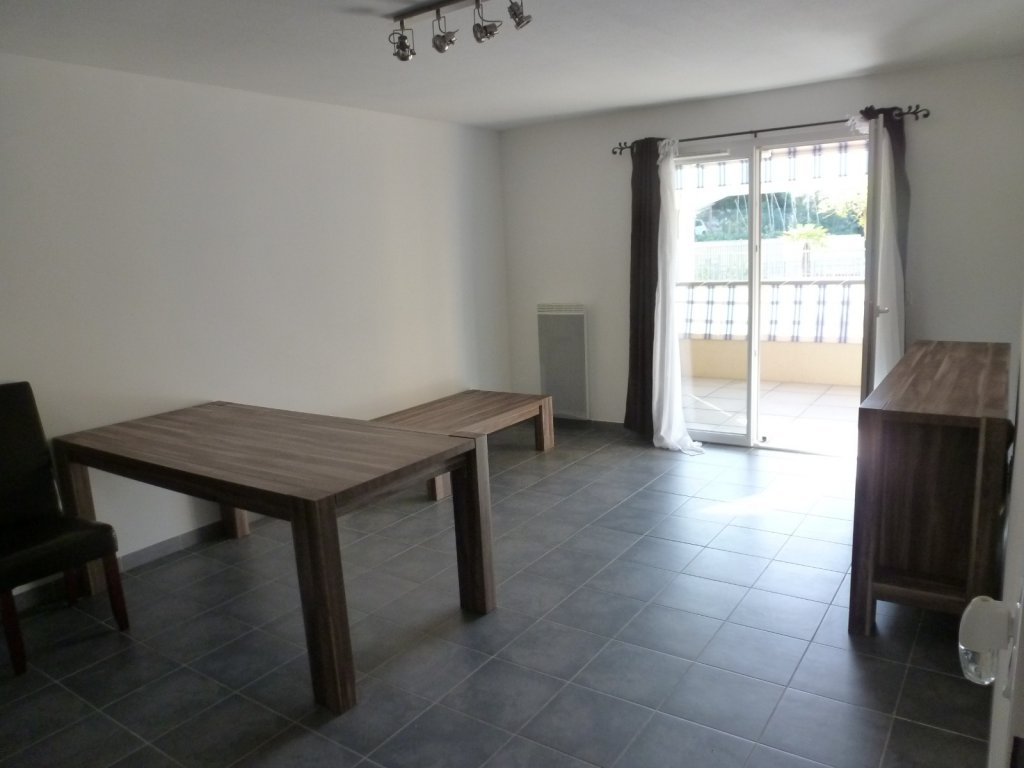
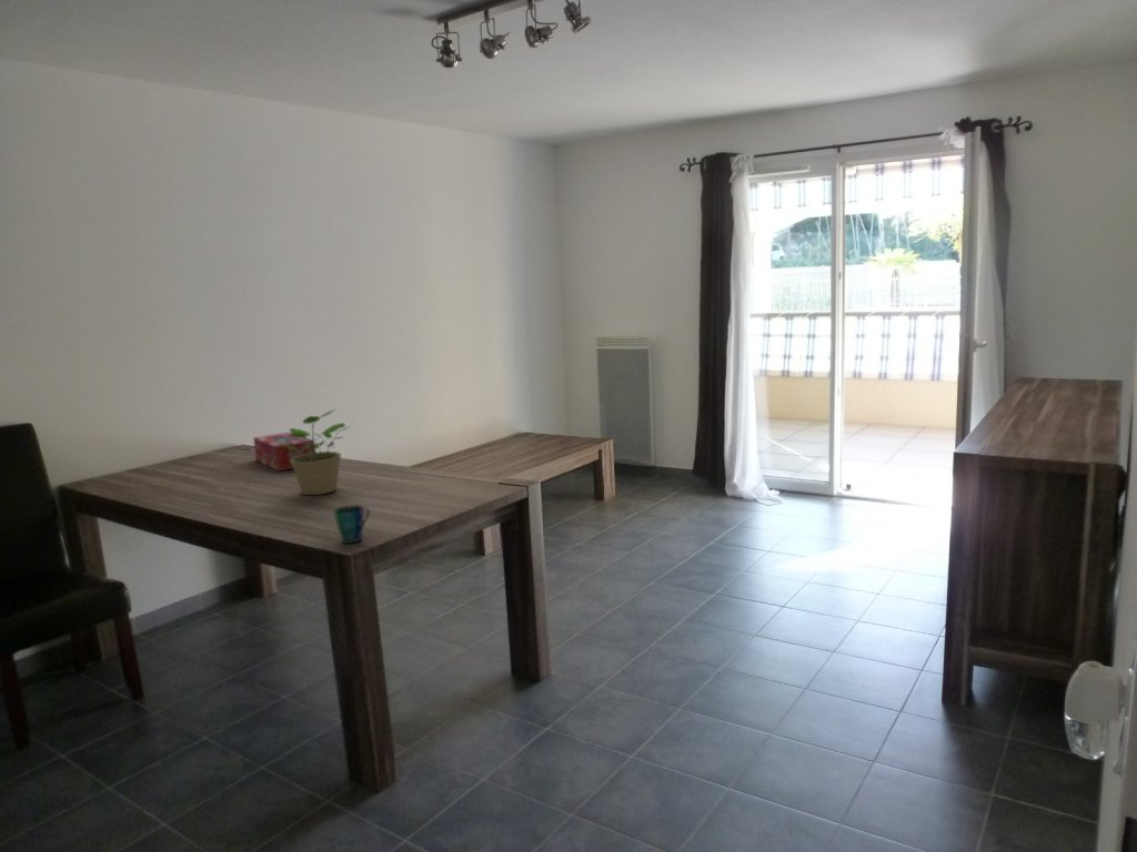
+ cup [332,504,371,545]
+ tissue box [252,432,314,471]
+ potted plant [280,408,350,496]
